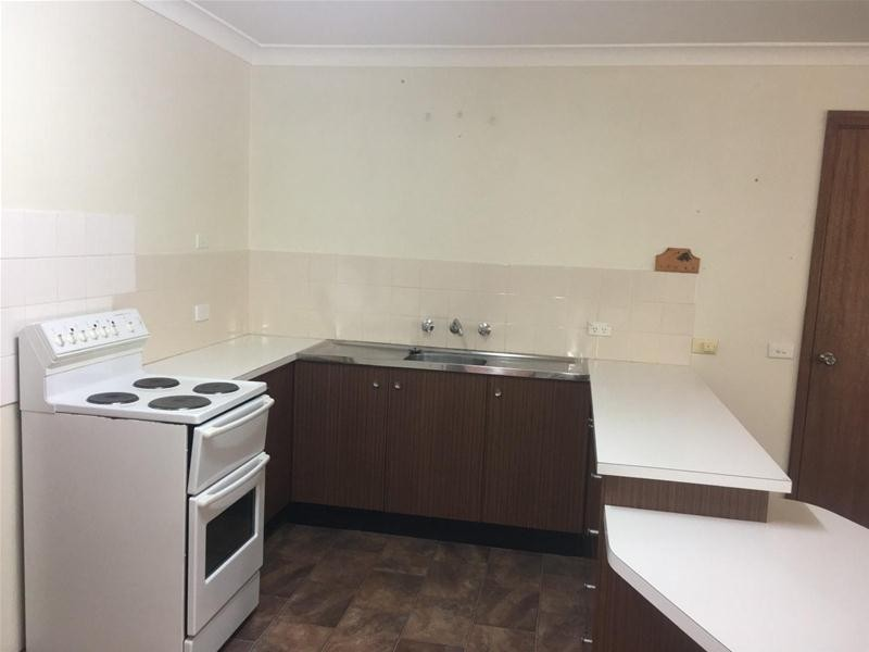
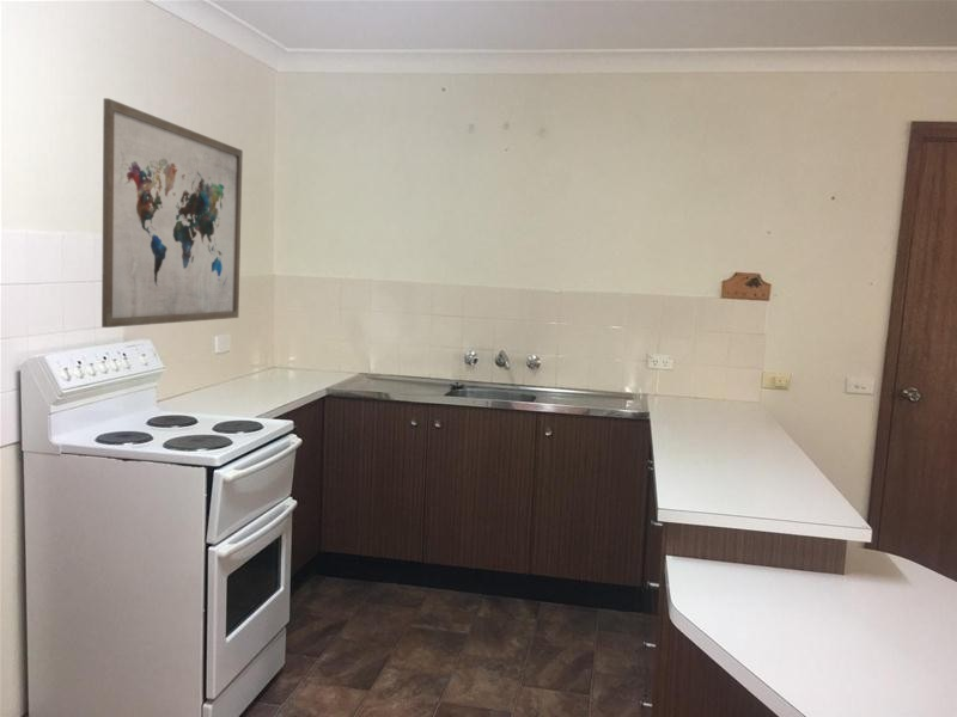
+ wall art [100,97,244,329]
